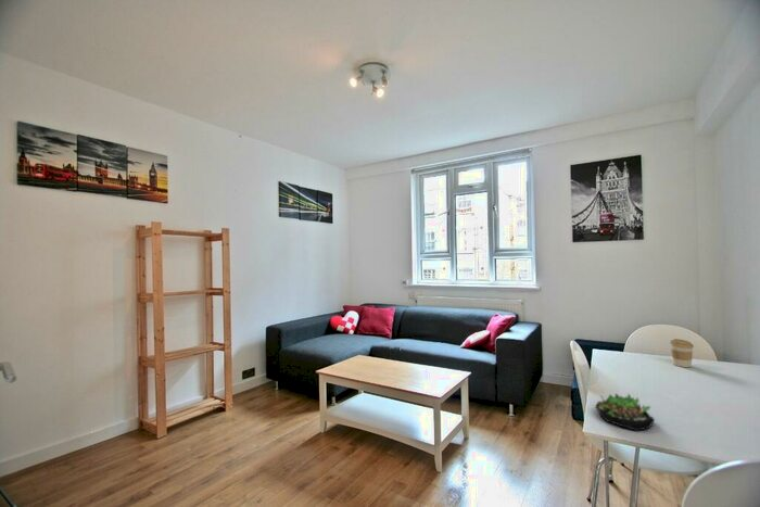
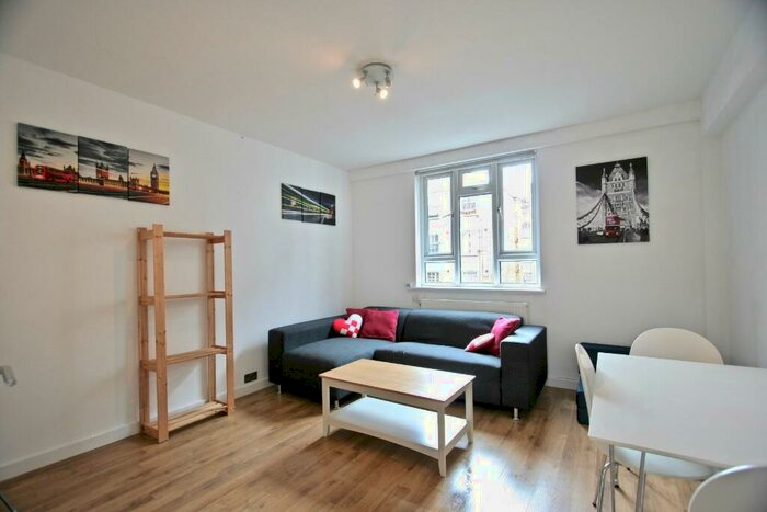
- coffee cup [669,338,695,368]
- succulent plant [595,392,656,432]
